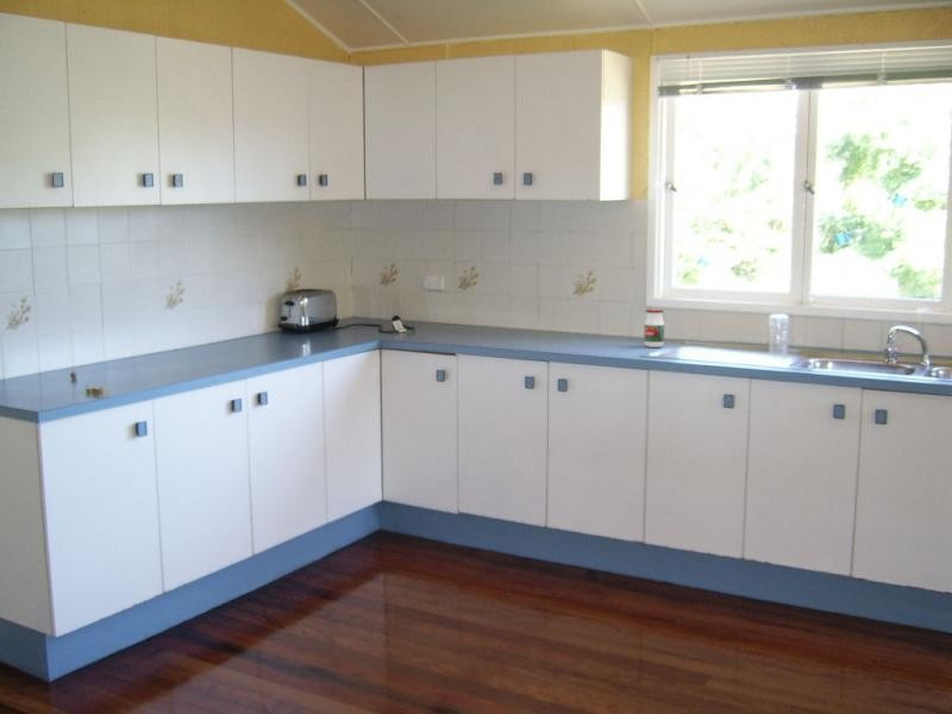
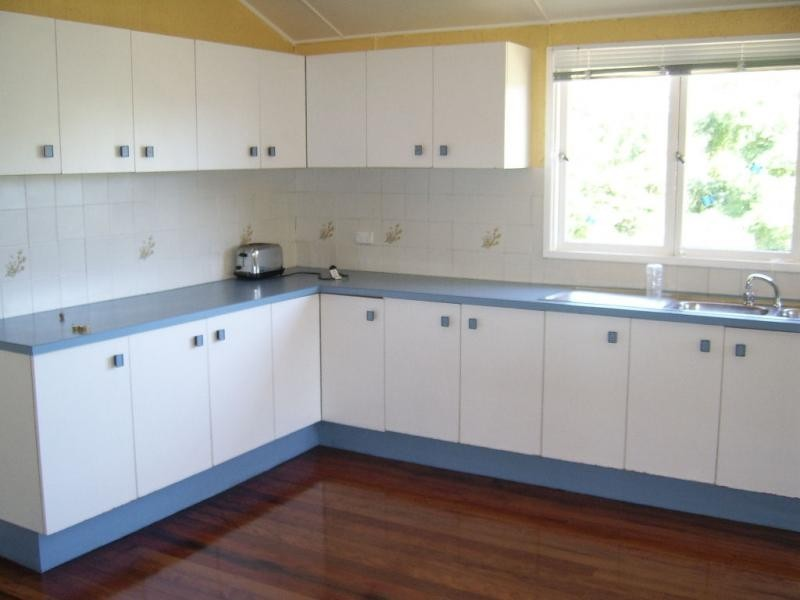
- jar [643,308,665,349]
